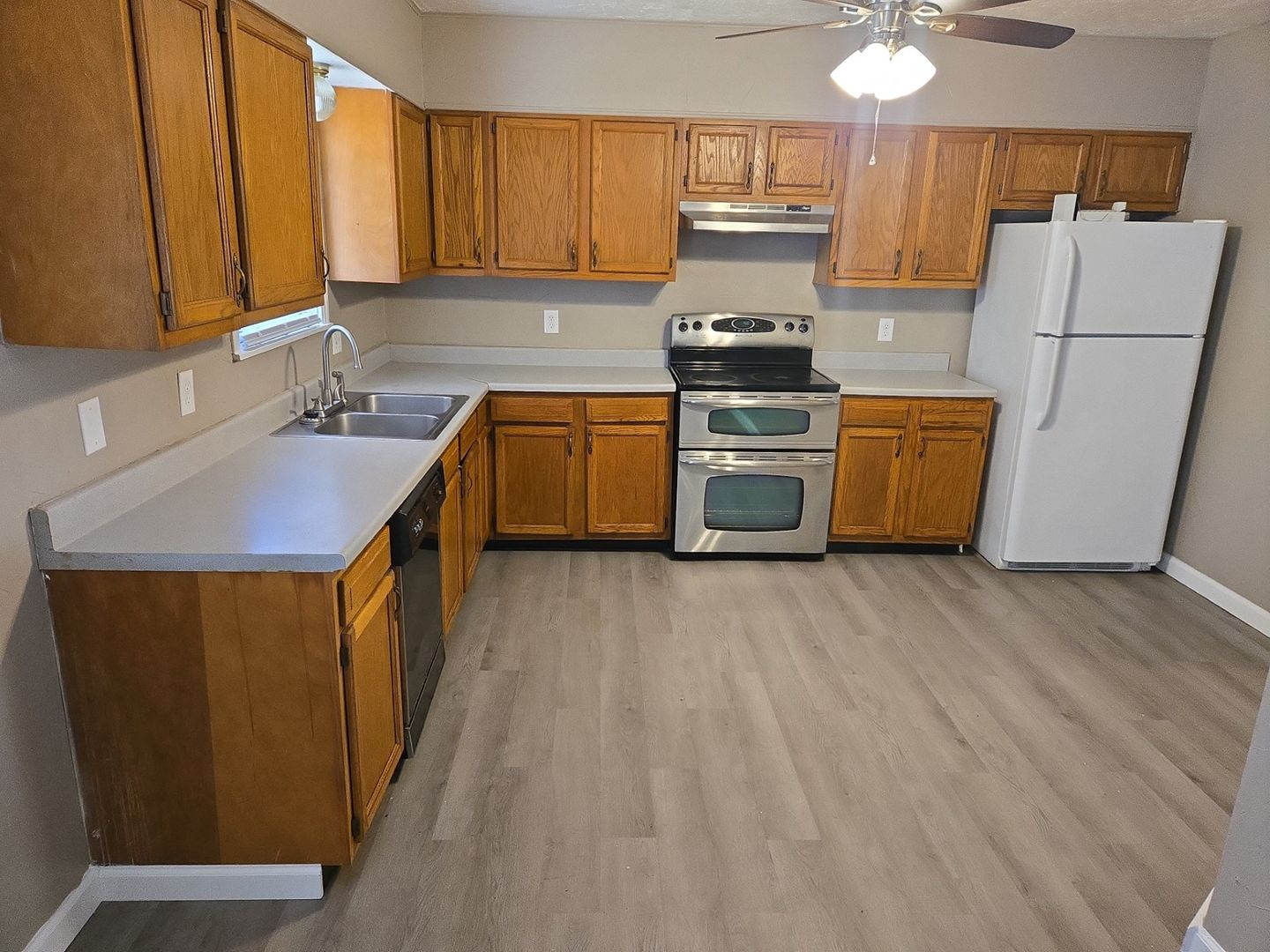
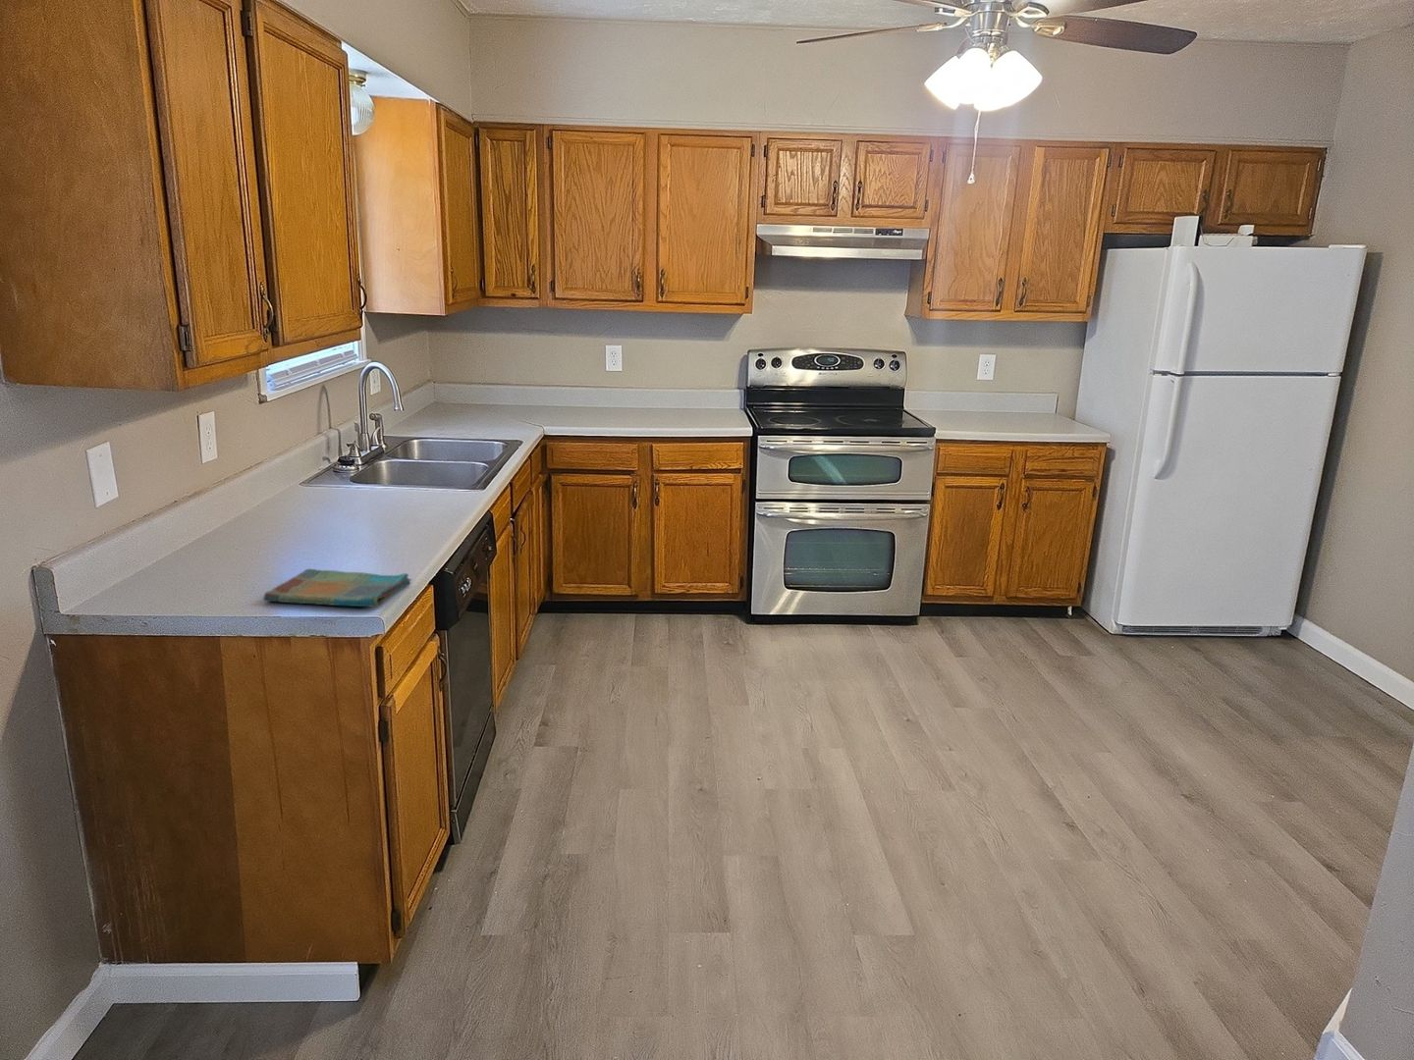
+ dish towel [262,568,412,609]
